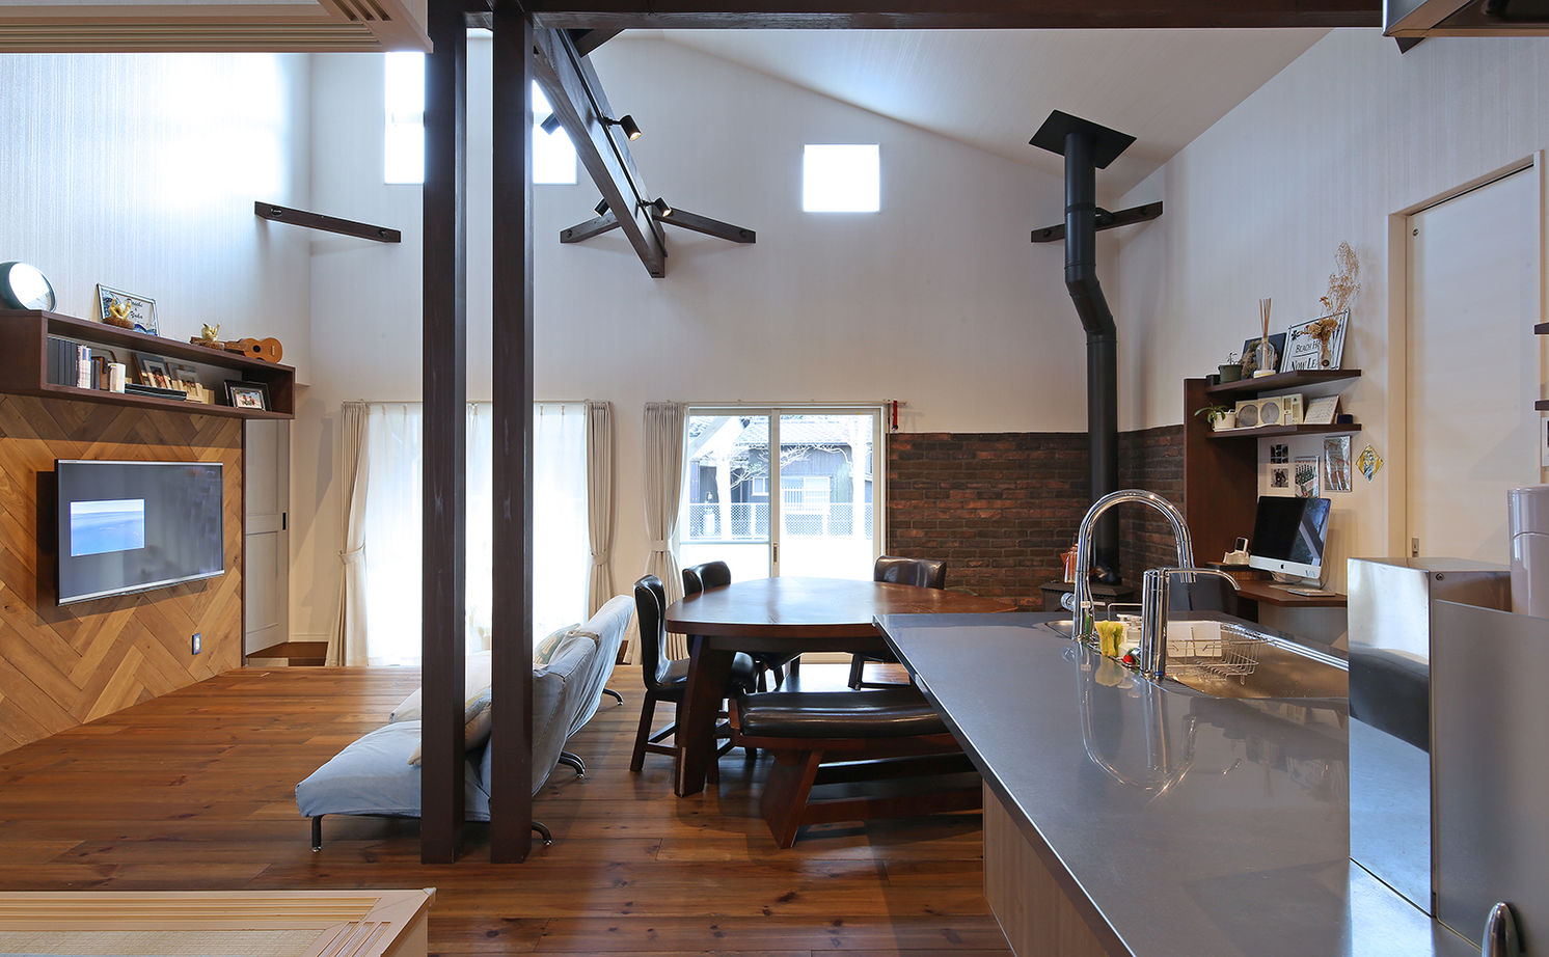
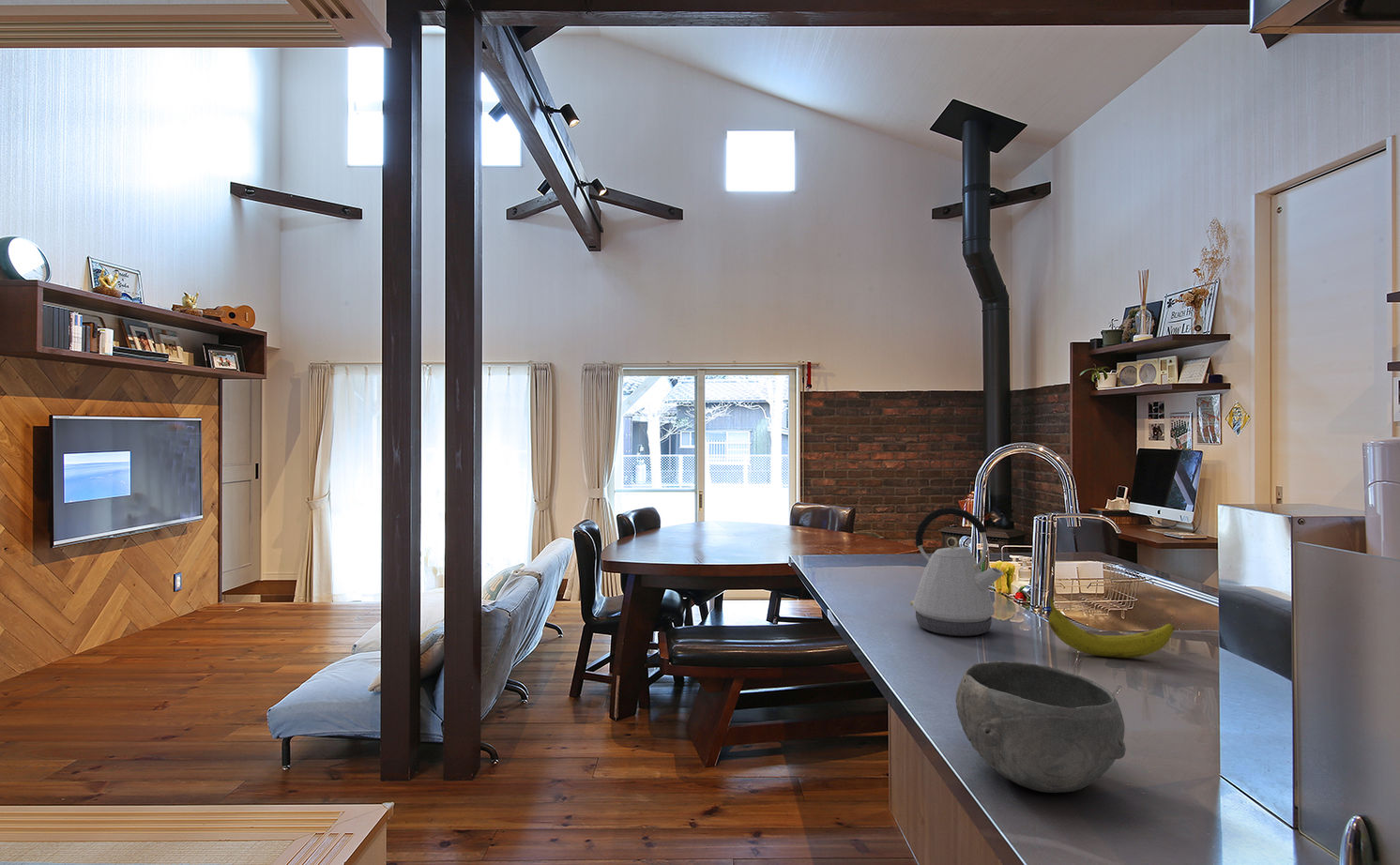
+ fruit [1047,596,1176,659]
+ kettle [909,507,1005,637]
+ bowl [955,660,1127,794]
